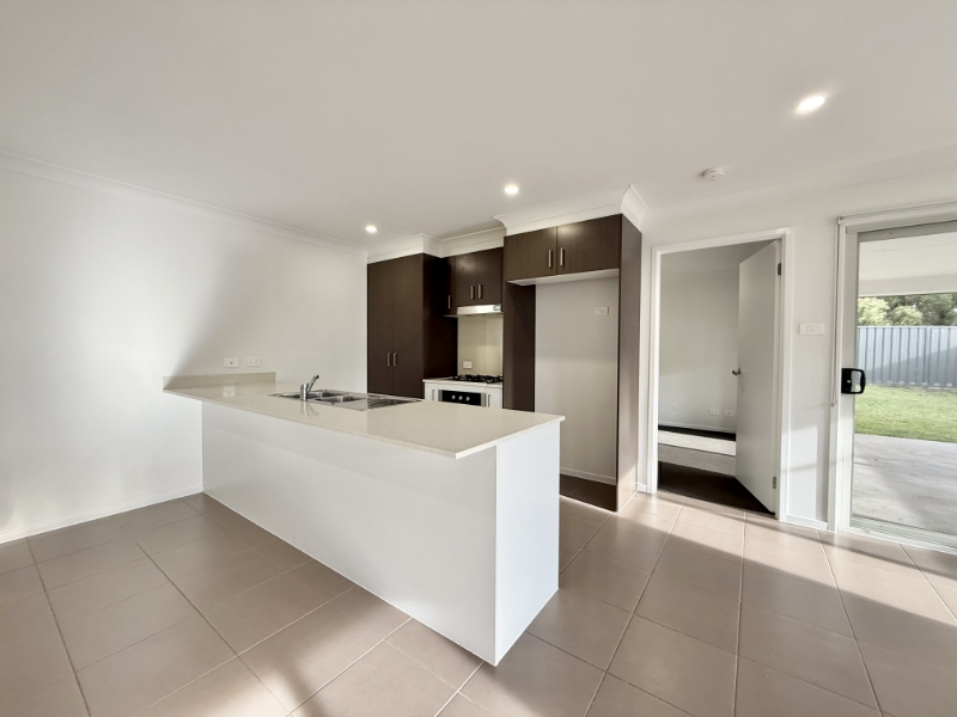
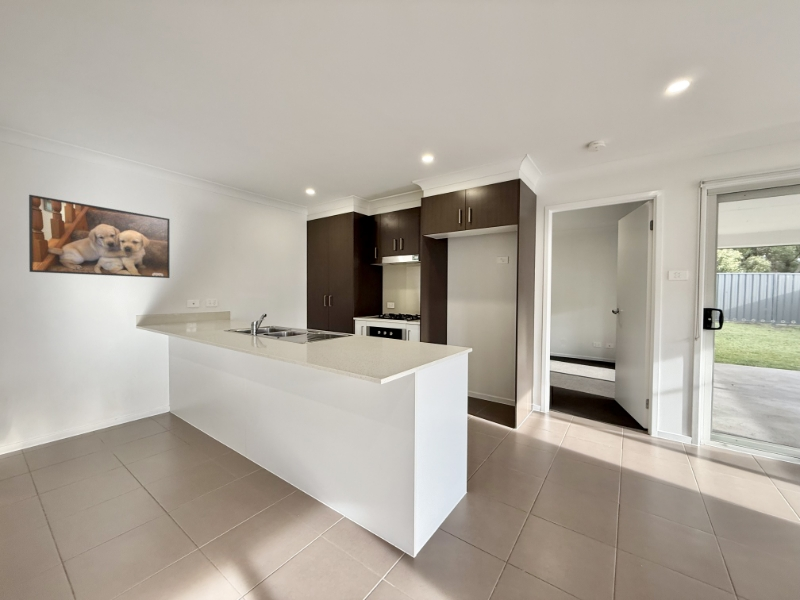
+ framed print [28,194,171,279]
